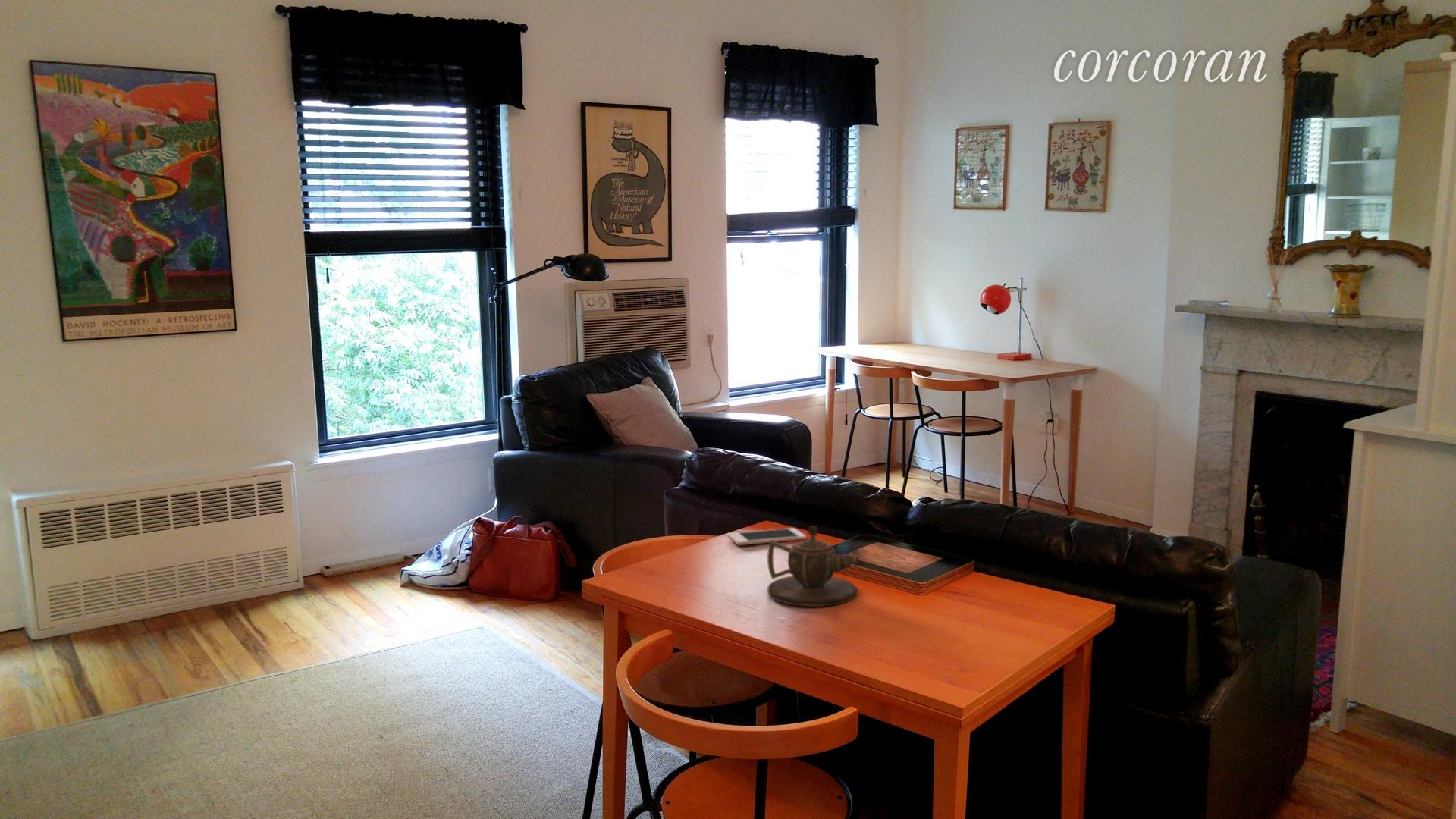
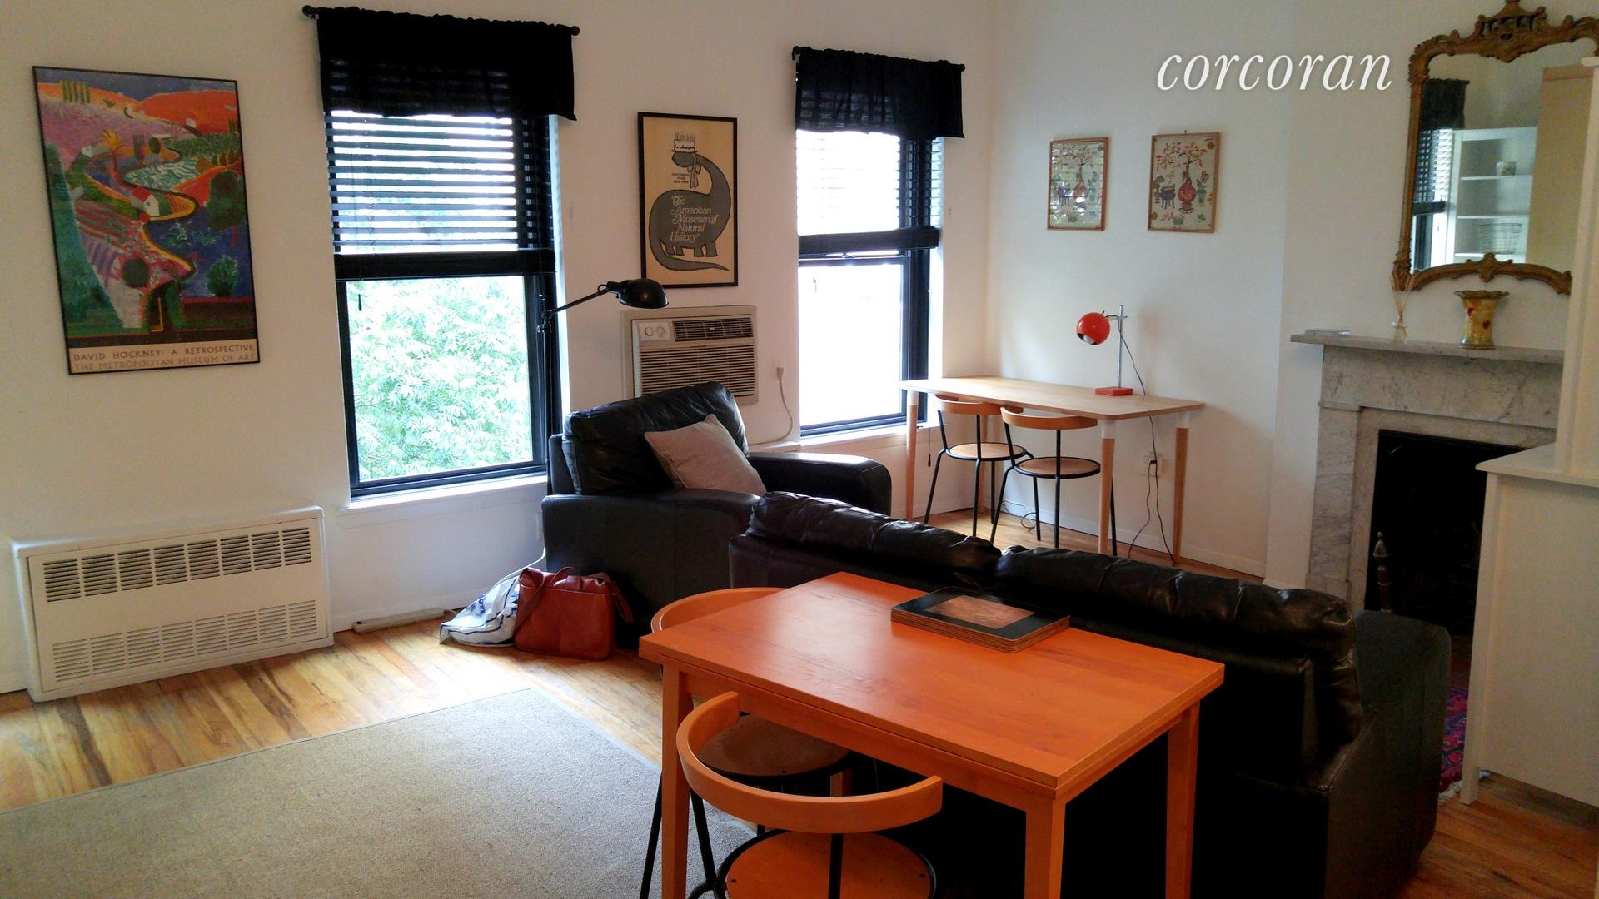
- teapot [767,525,859,607]
- cell phone [727,527,807,546]
